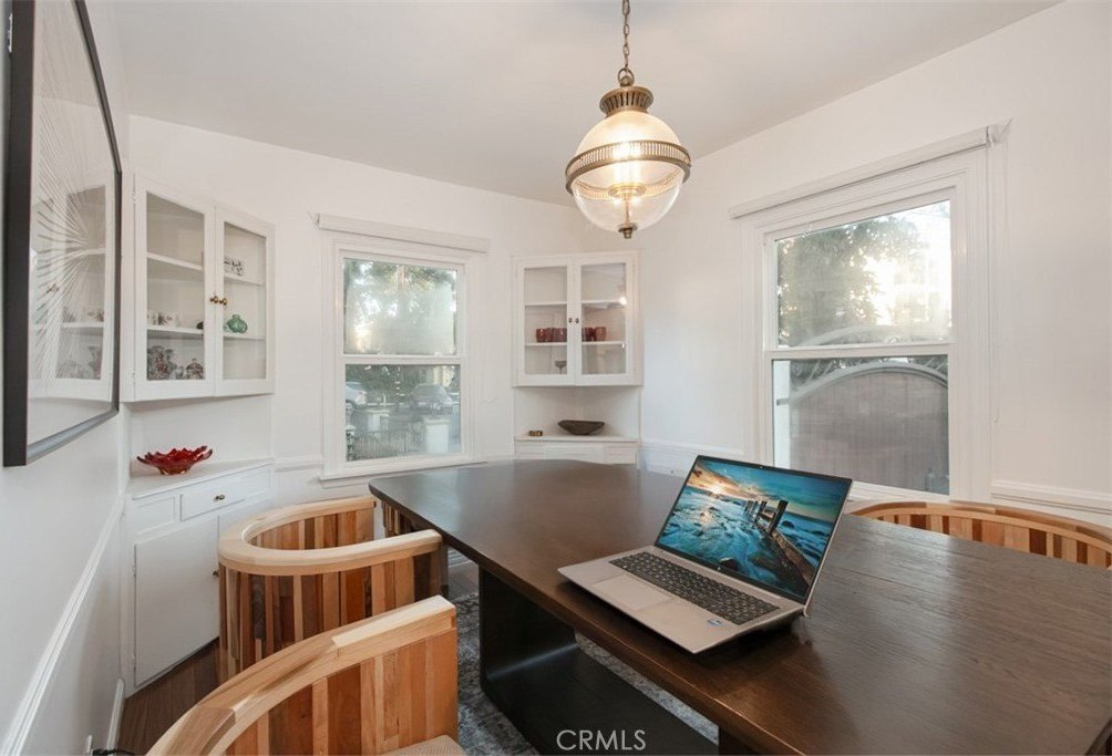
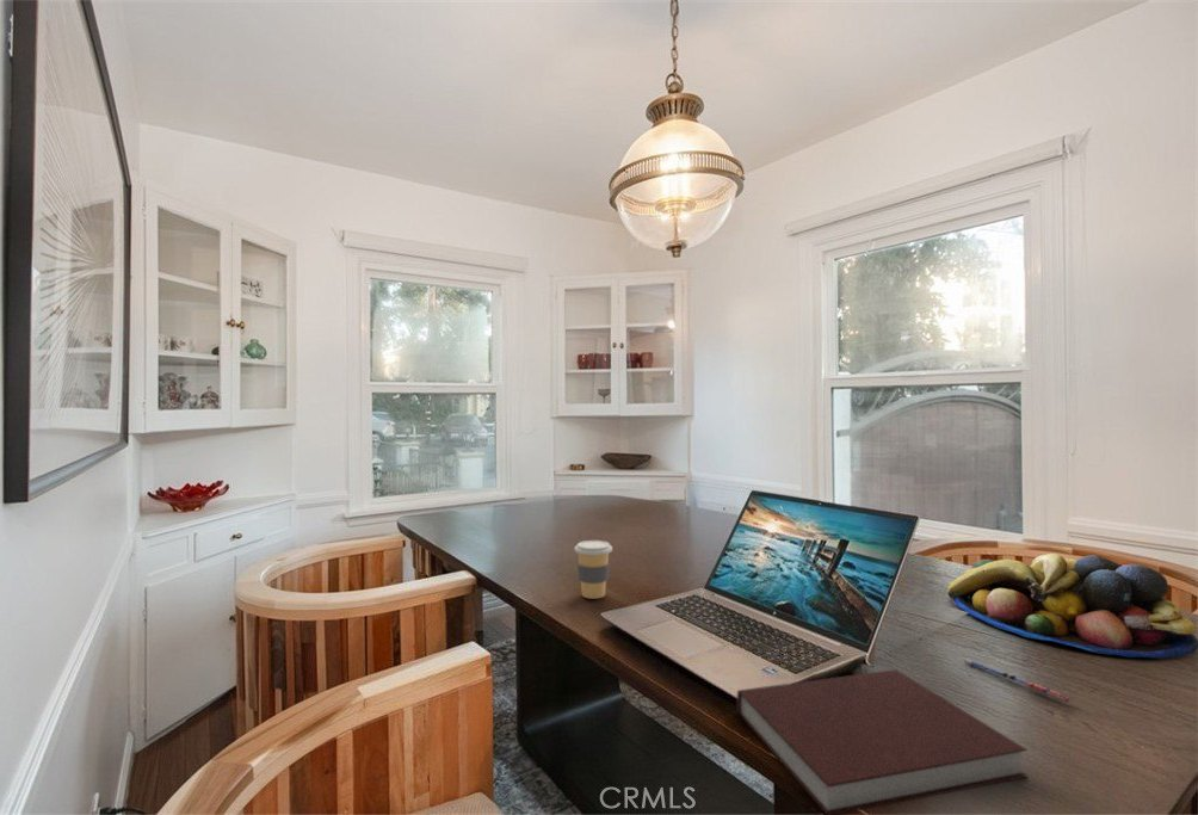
+ pen [963,657,1070,703]
+ fruit bowl [946,552,1198,659]
+ notebook [736,668,1029,815]
+ coffee cup [574,539,613,600]
